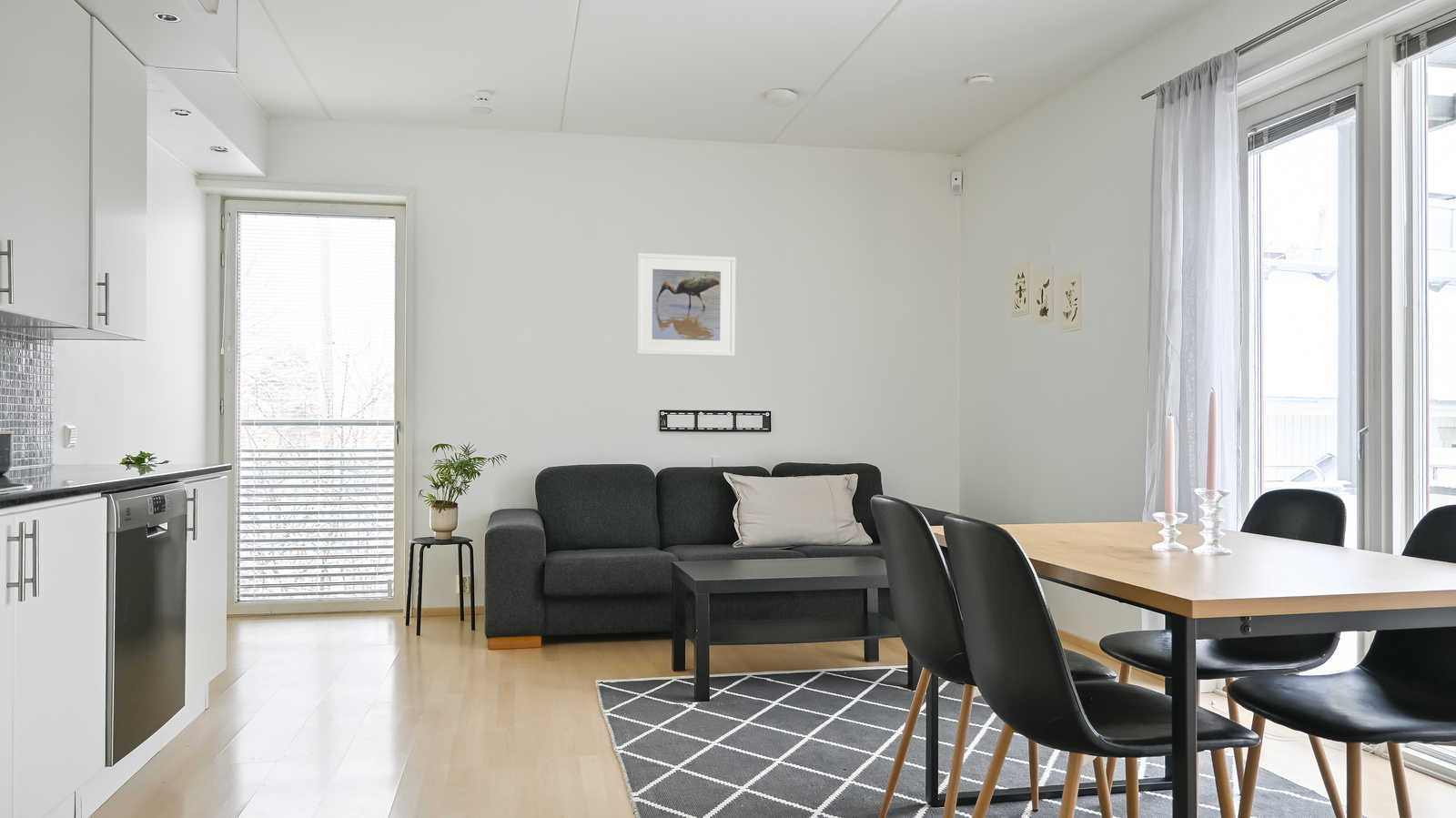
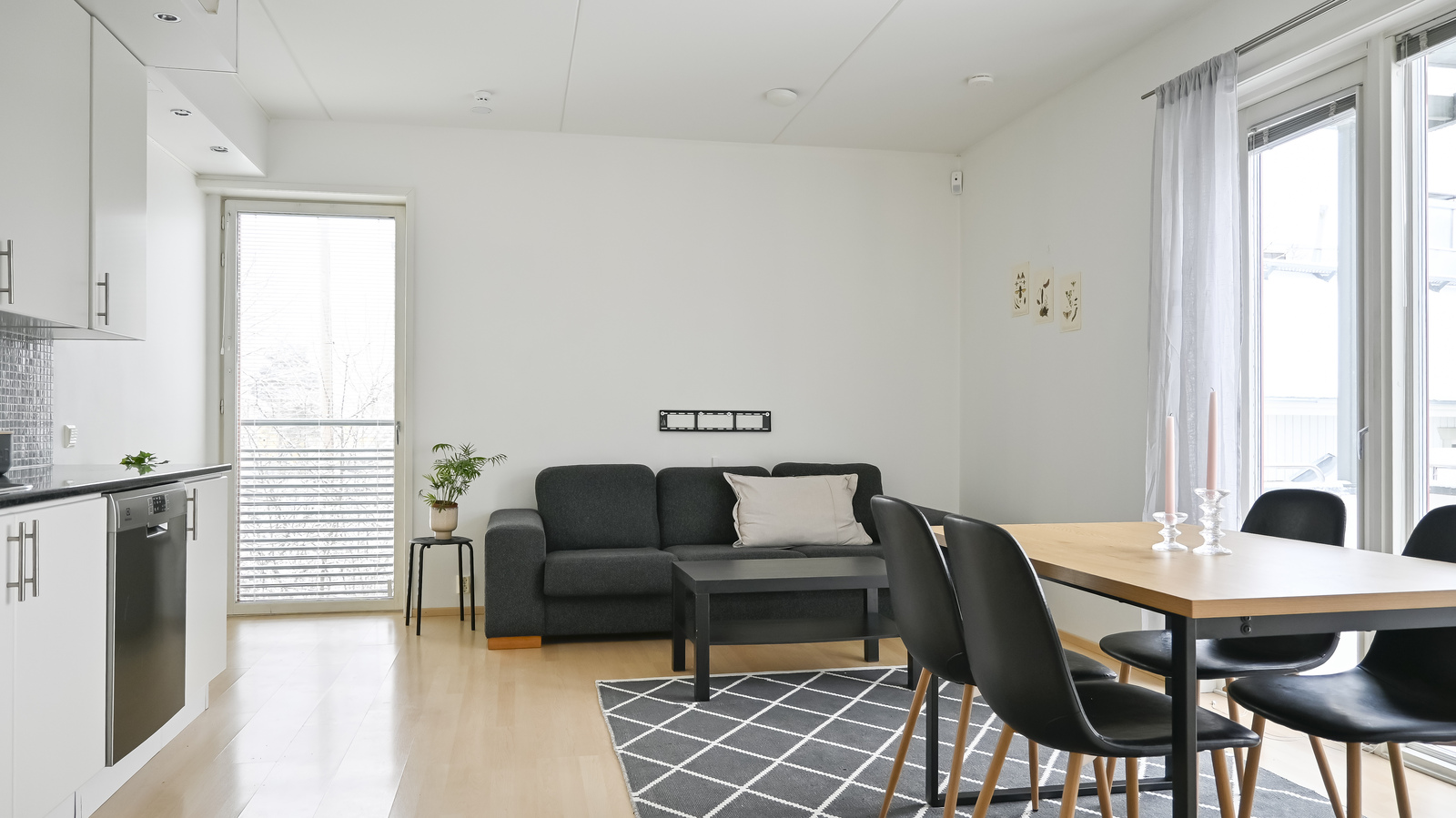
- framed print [635,252,736,357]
